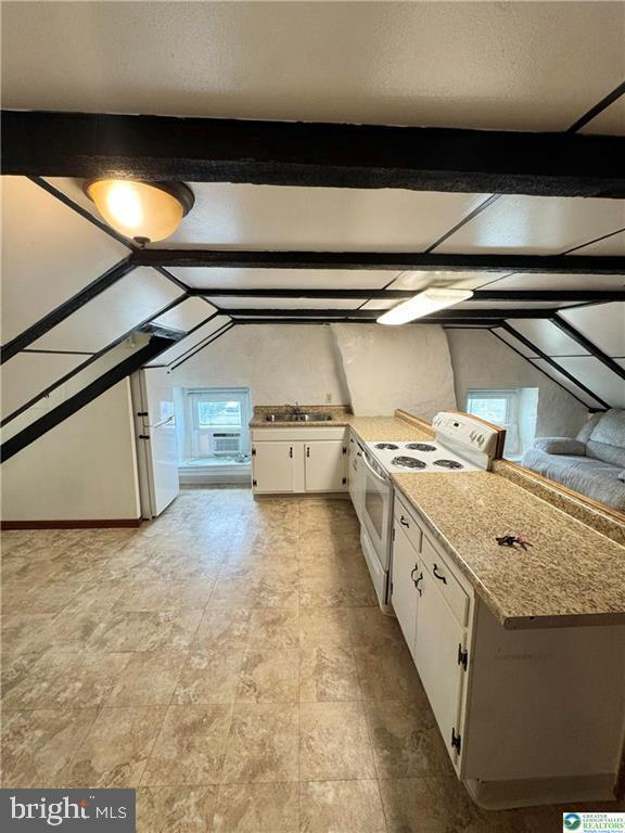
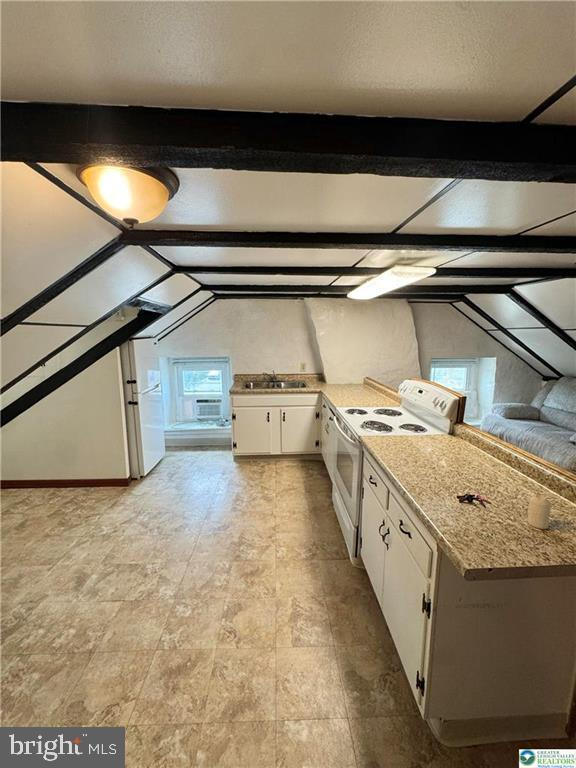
+ candle [527,494,552,530]
